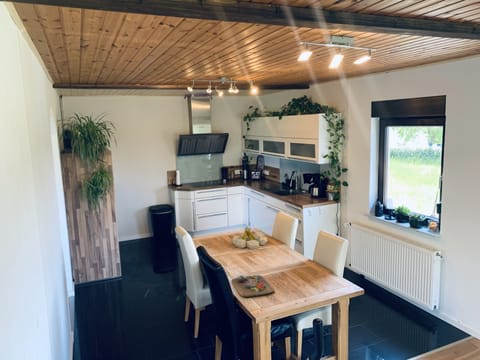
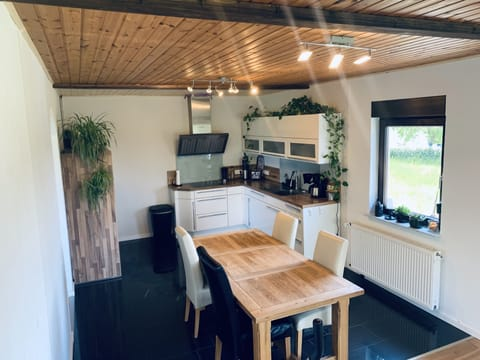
- food platter [231,274,276,298]
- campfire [231,226,268,250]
